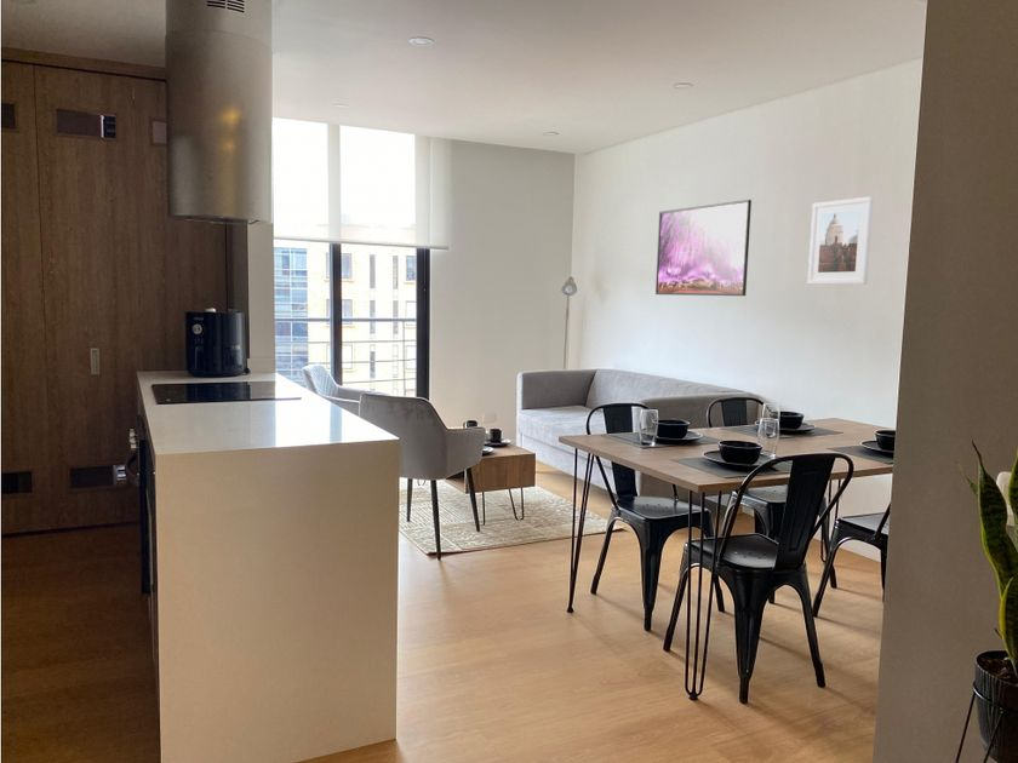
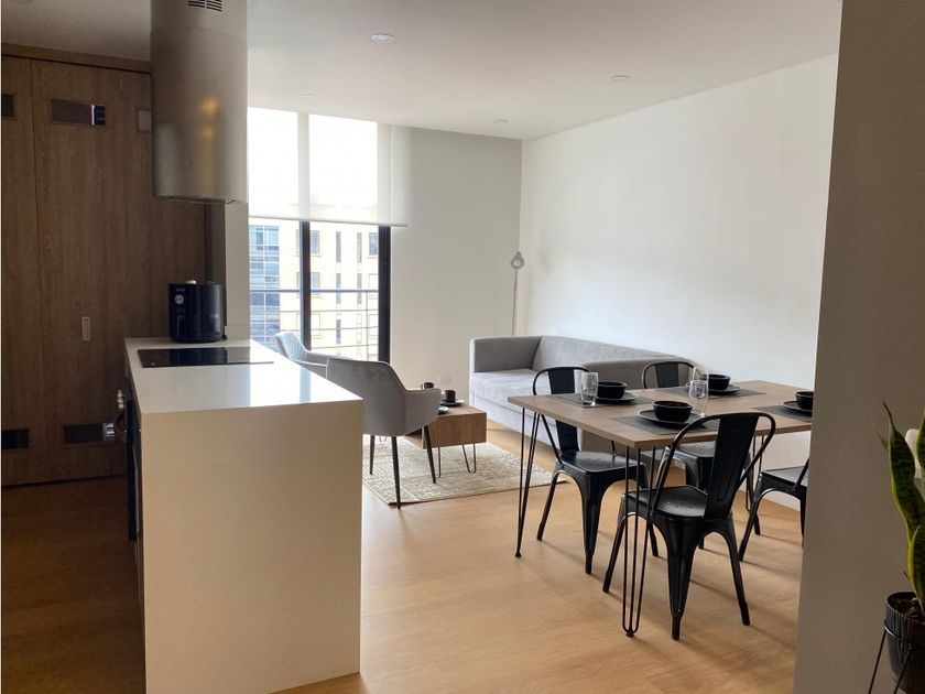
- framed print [806,195,874,285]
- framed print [654,199,753,297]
